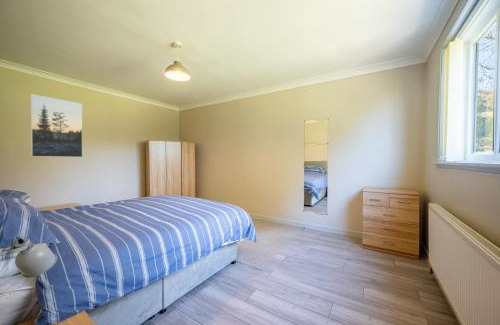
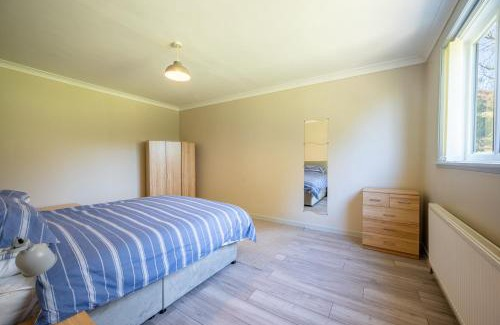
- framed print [30,93,83,158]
